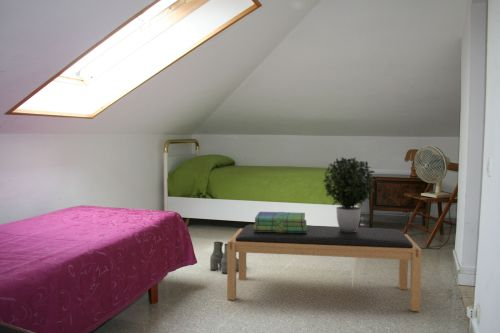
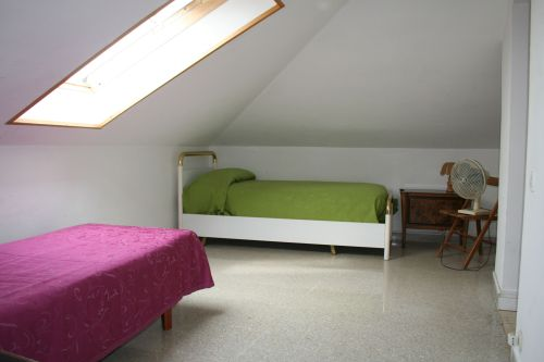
- potted plant [322,156,376,232]
- stack of books [253,211,308,233]
- bench [226,224,422,312]
- boots [209,241,239,274]
